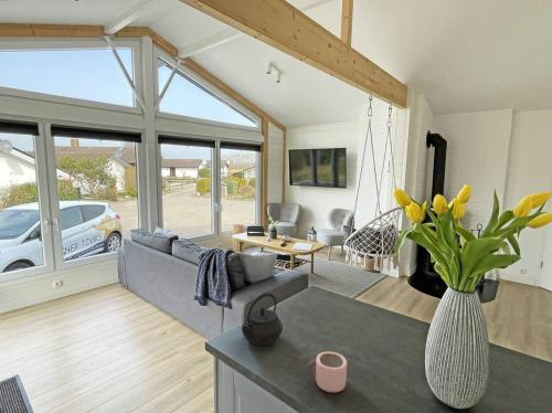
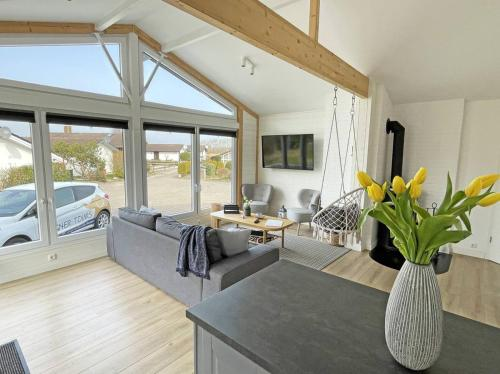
- kettle [241,292,284,347]
- mug [306,350,348,393]
